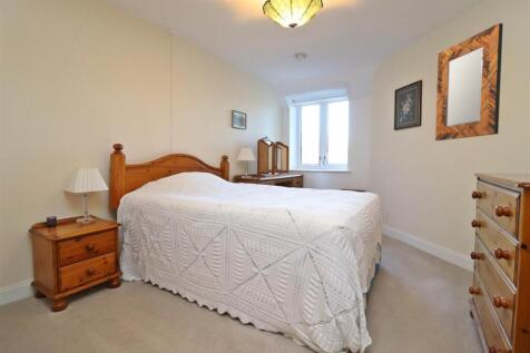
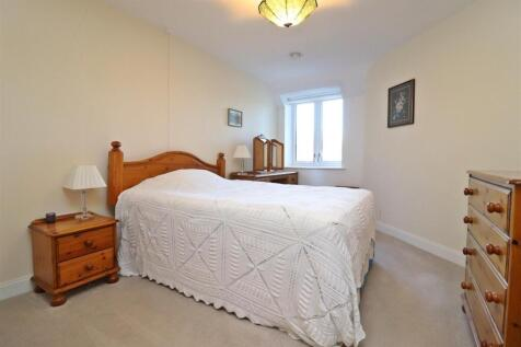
- home mirror [434,22,504,141]
